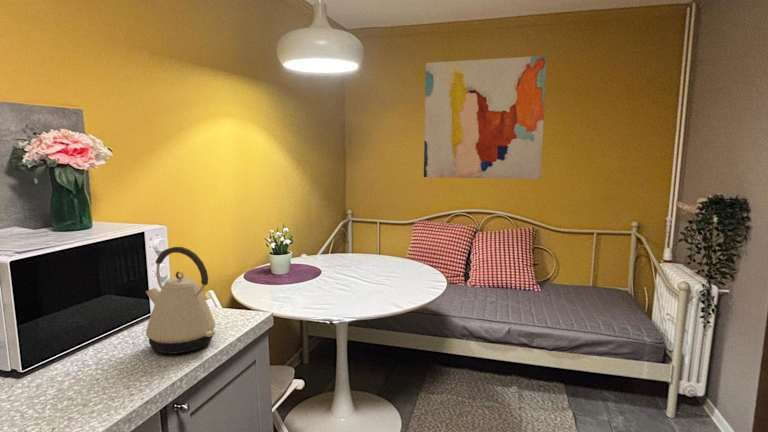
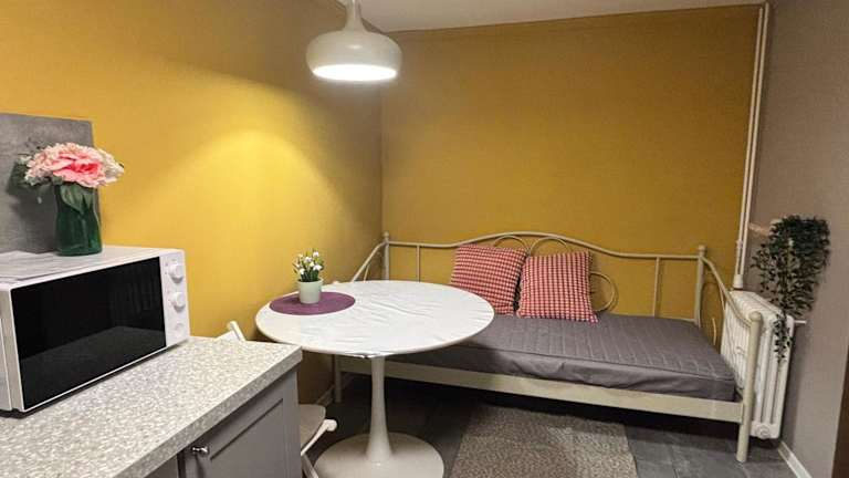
- kettle [145,246,216,355]
- wall art [423,55,547,180]
